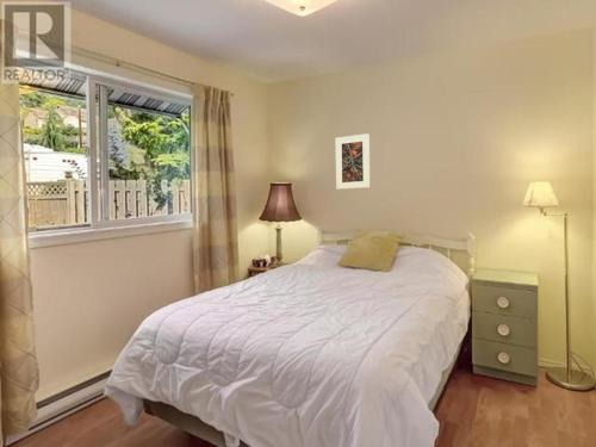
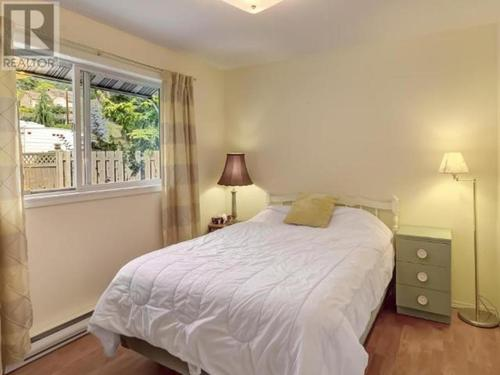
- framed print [335,132,372,191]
